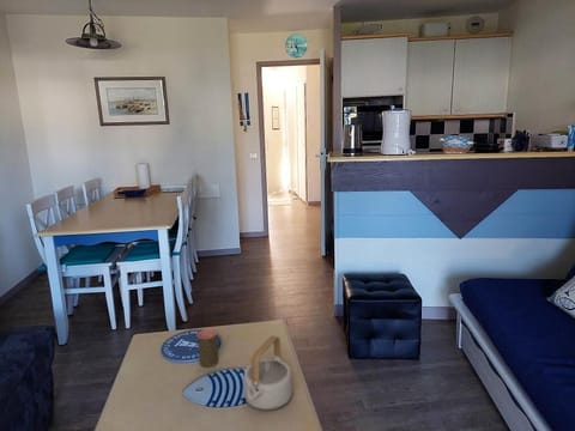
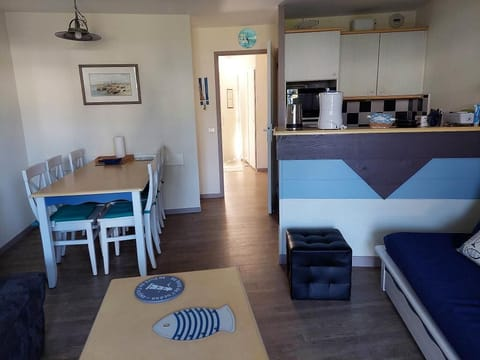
- cup [196,328,219,369]
- teapot [243,334,293,412]
